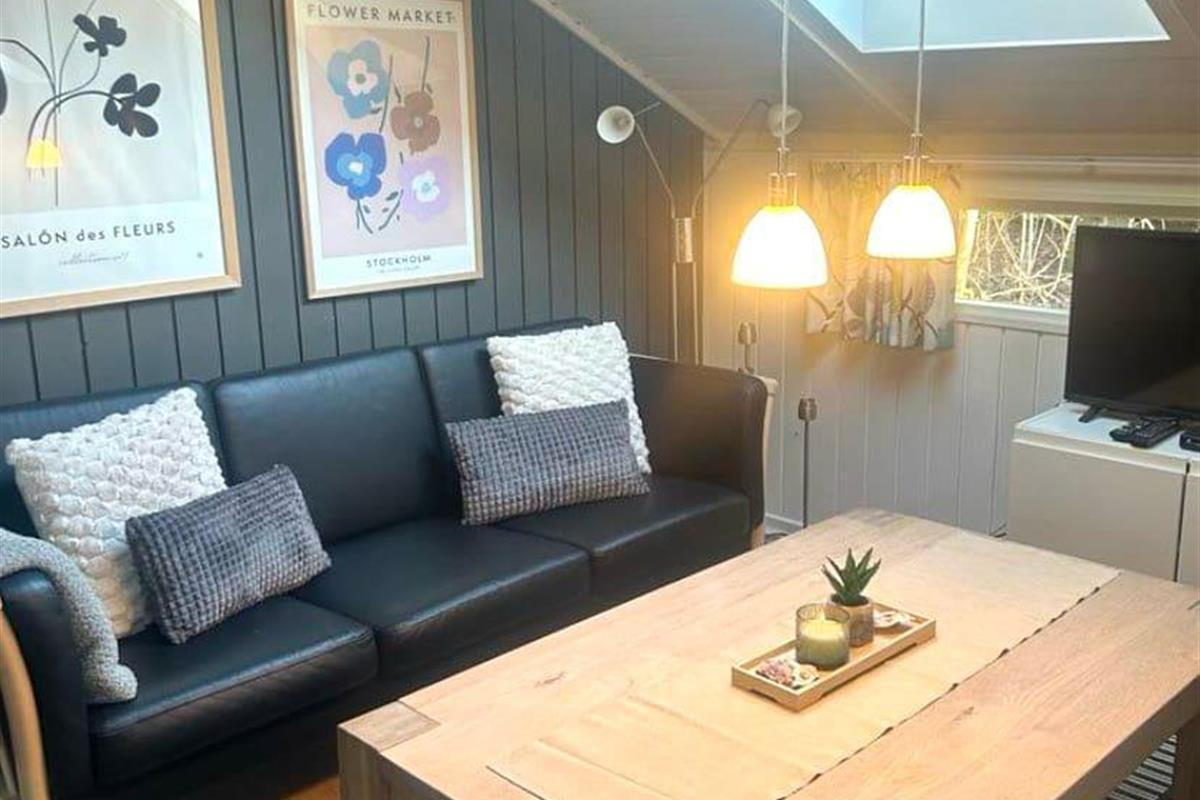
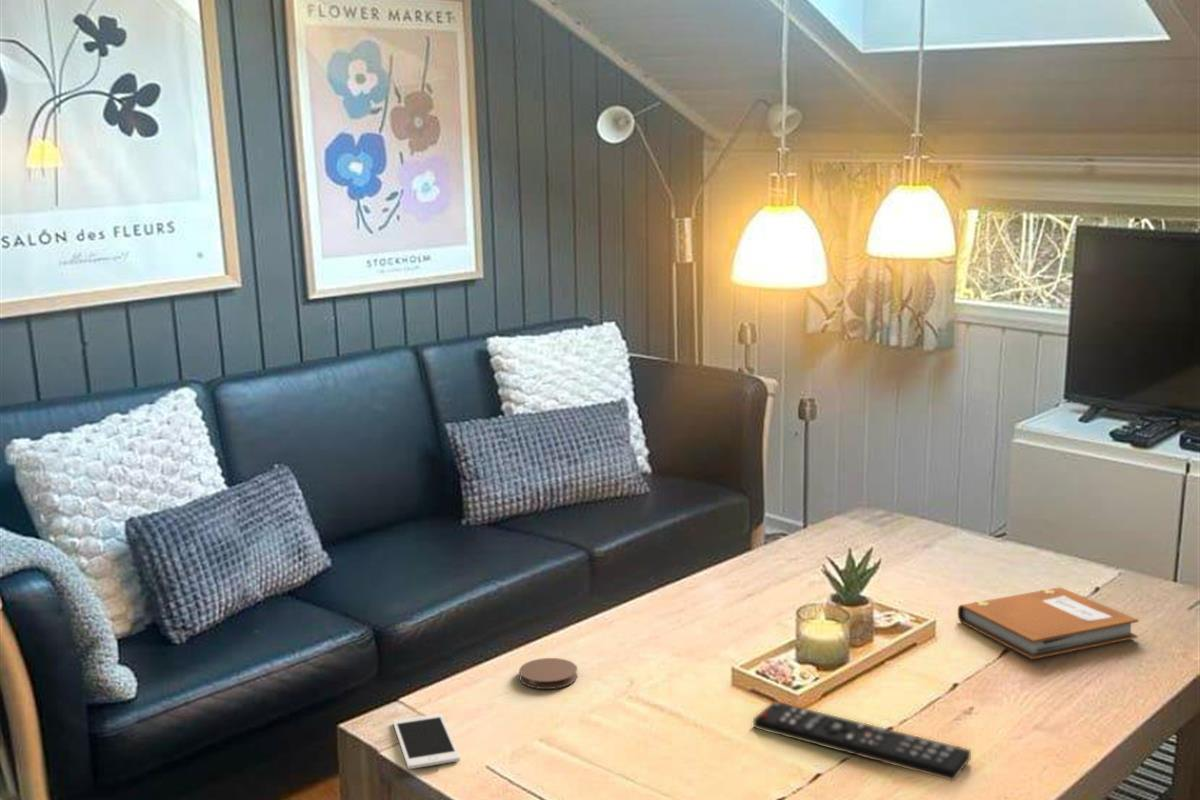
+ coaster [518,657,578,690]
+ notebook [957,587,1139,660]
+ remote control [752,700,972,782]
+ cell phone [392,713,461,770]
